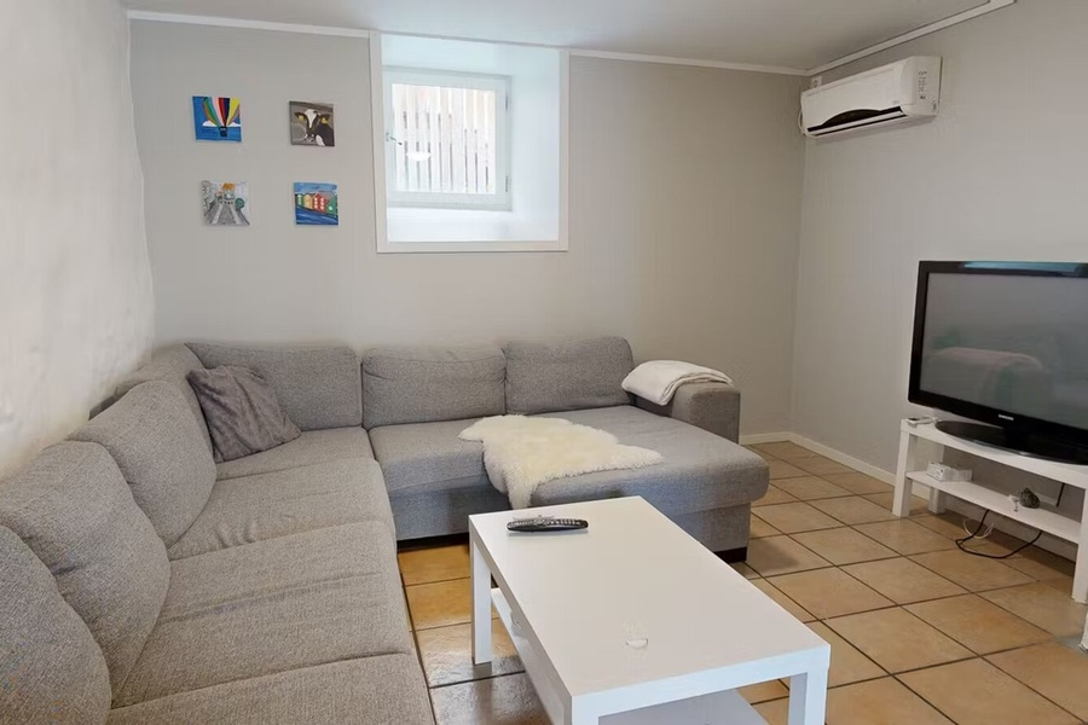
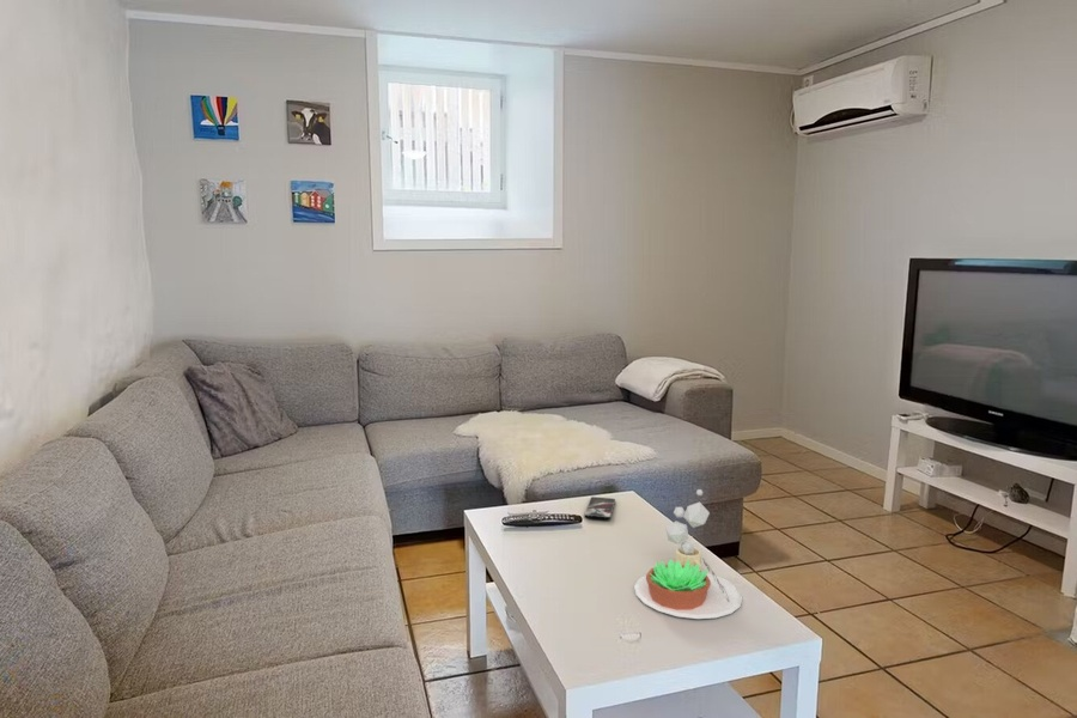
+ smartphone [583,495,616,521]
+ succulent plant [633,488,743,620]
